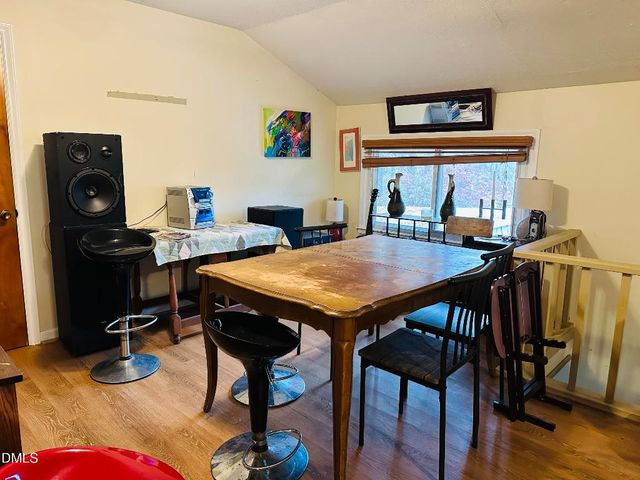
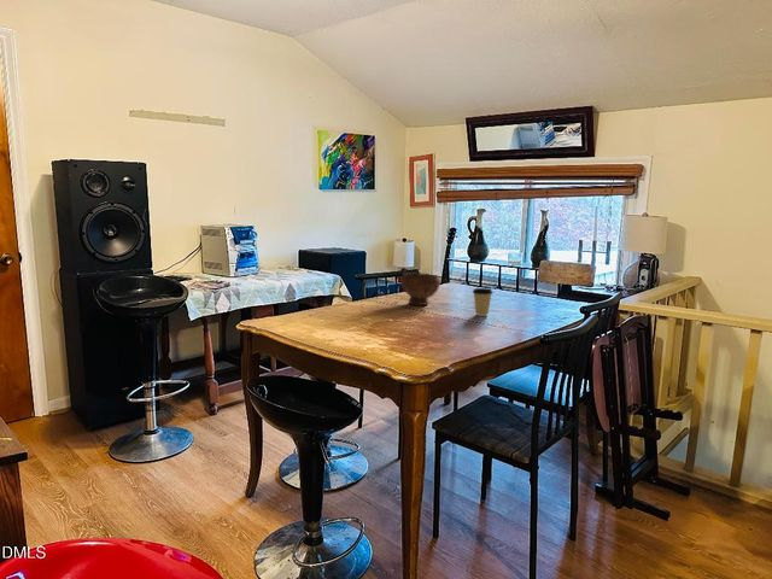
+ bowl [400,271,441,306]
+ coffee cup [472,287,495,317]
